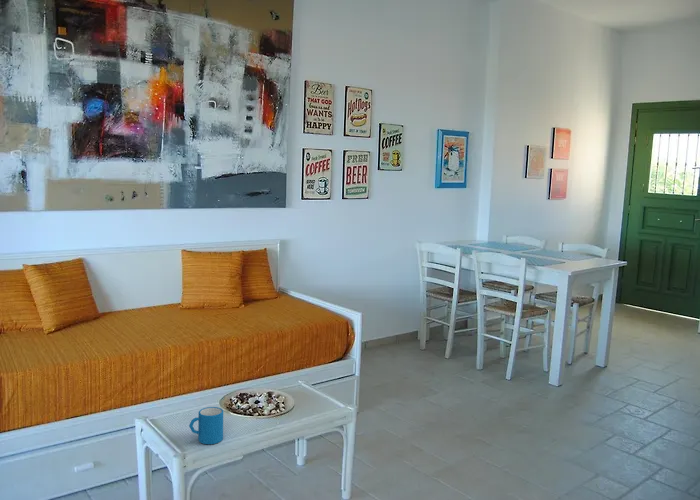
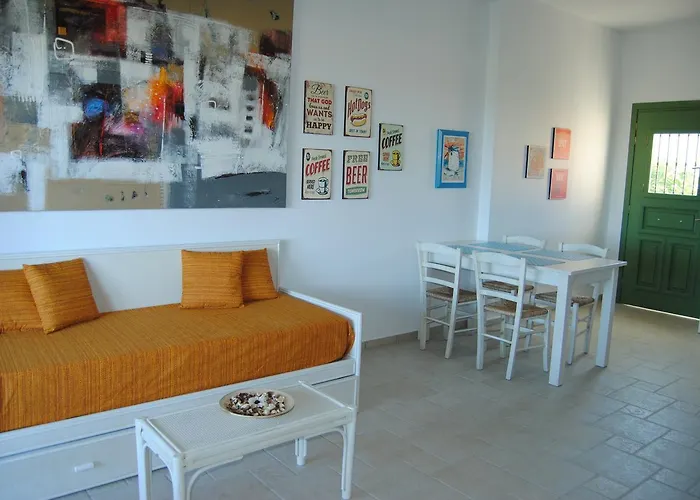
- mug [188,406,224,445]
